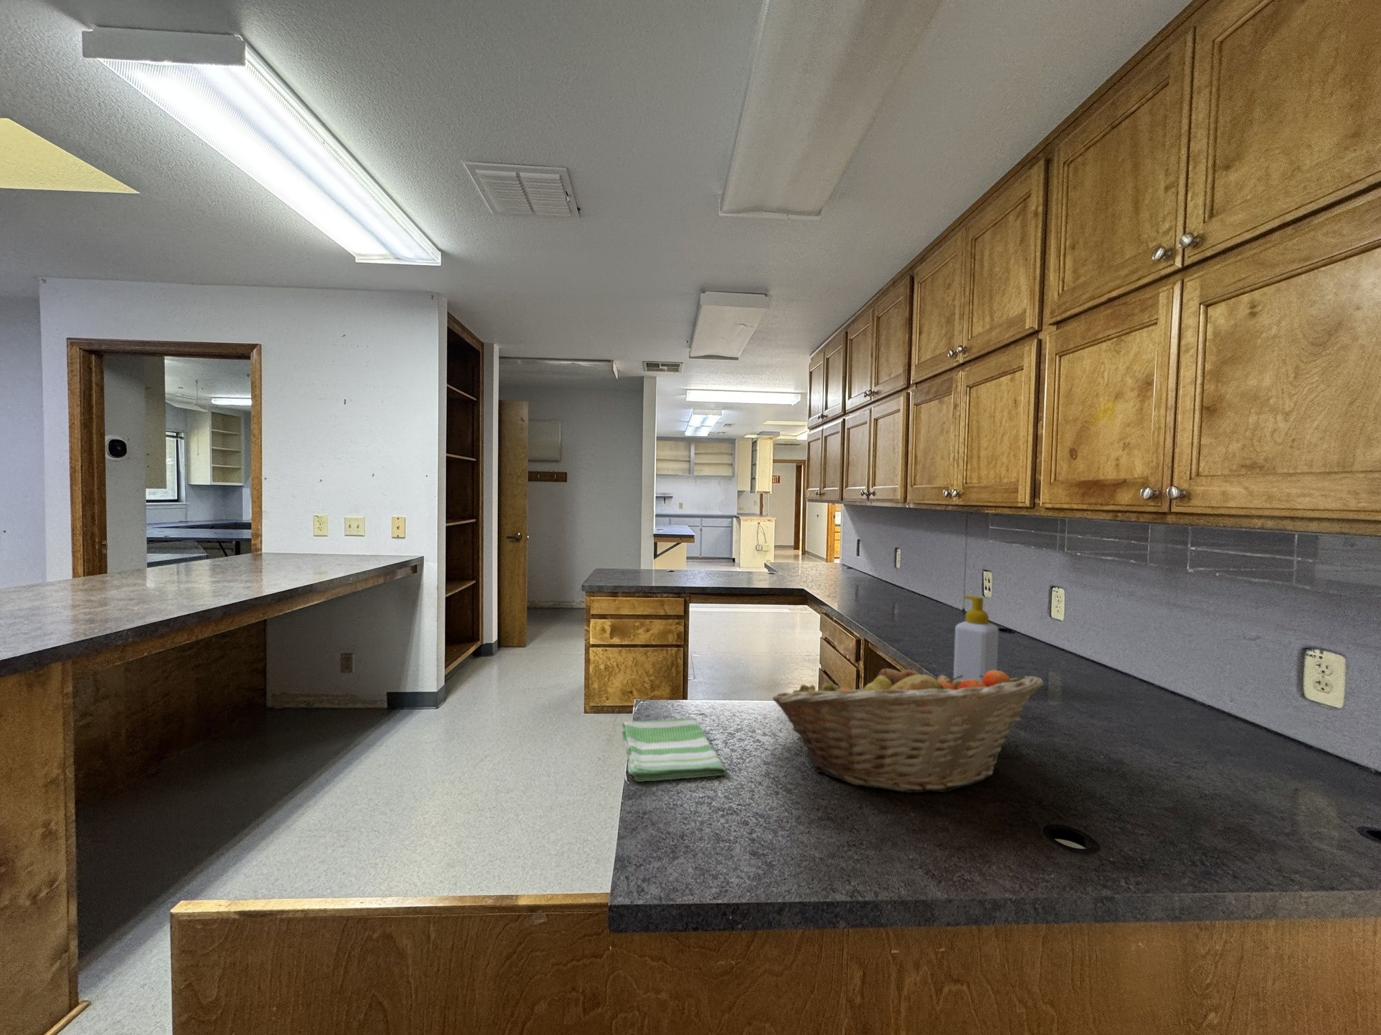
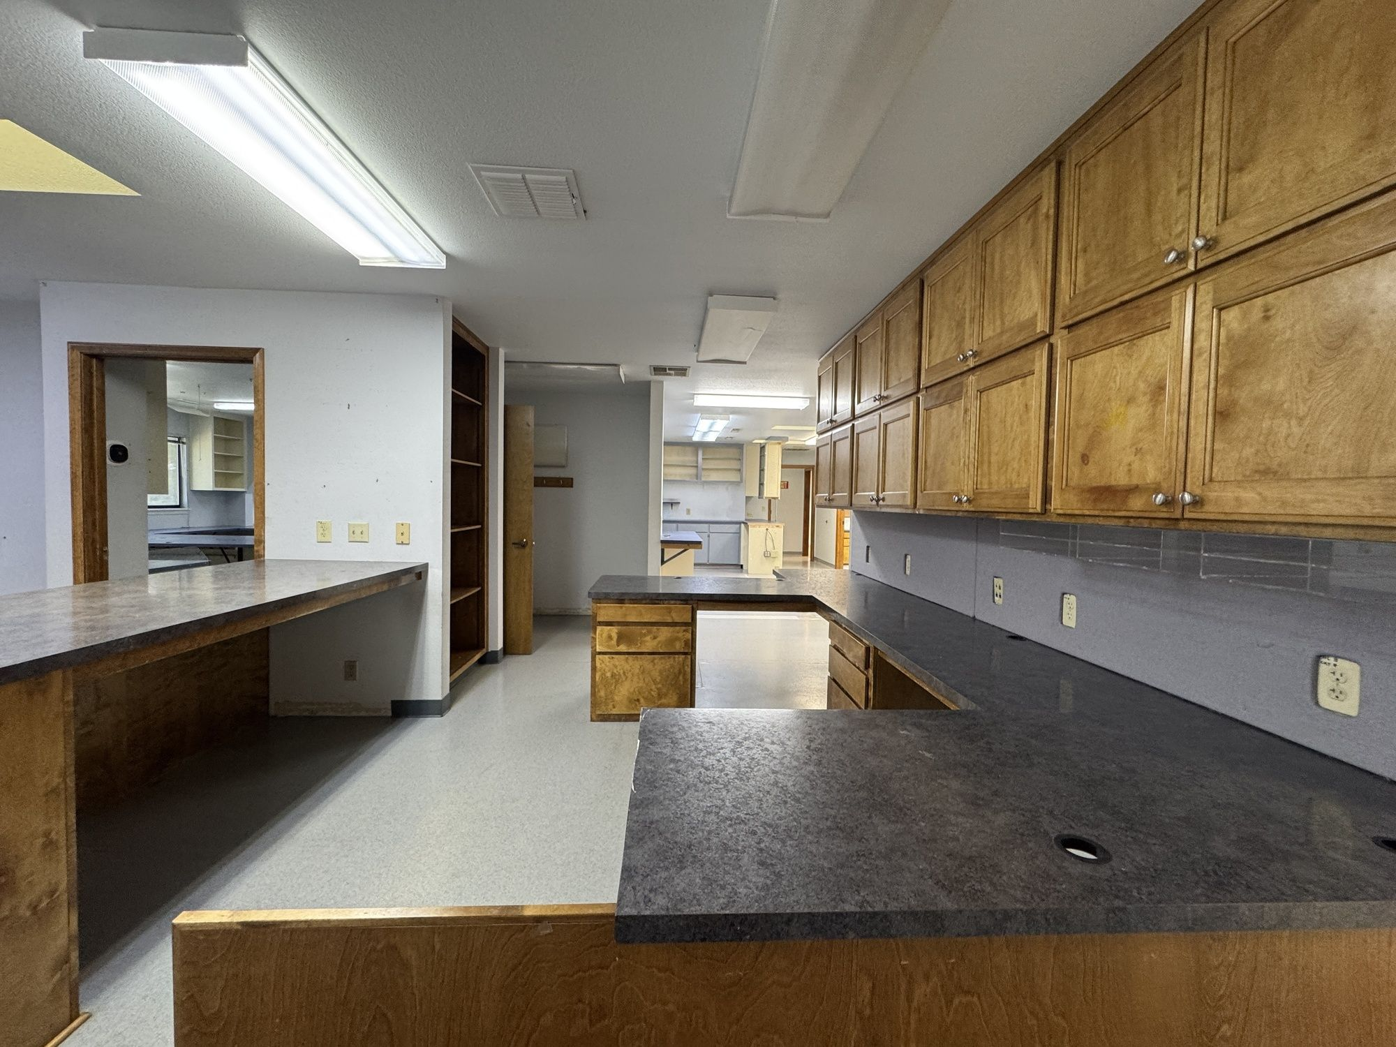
- dish towel [621,716,727,783]
- soap bottle [953,595,999,681]
- fruit basket [772,660,1044,794]
